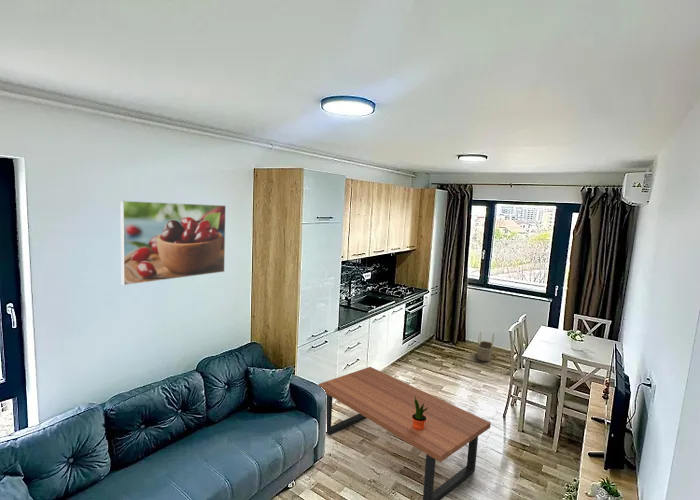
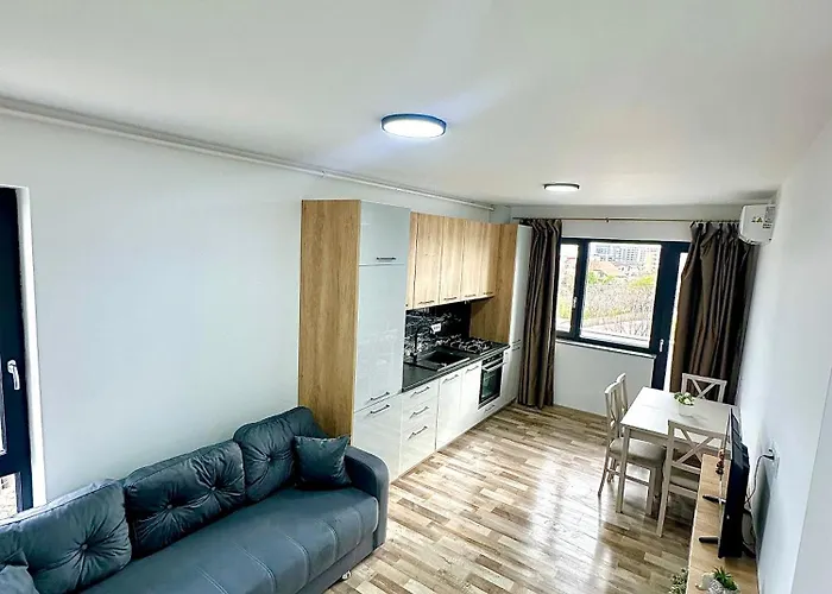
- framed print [120,200,227,286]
- coffee table [317,366,492,500]
- potted plant [412,396,428,430]
- wicker basket [476,330,495,362]
